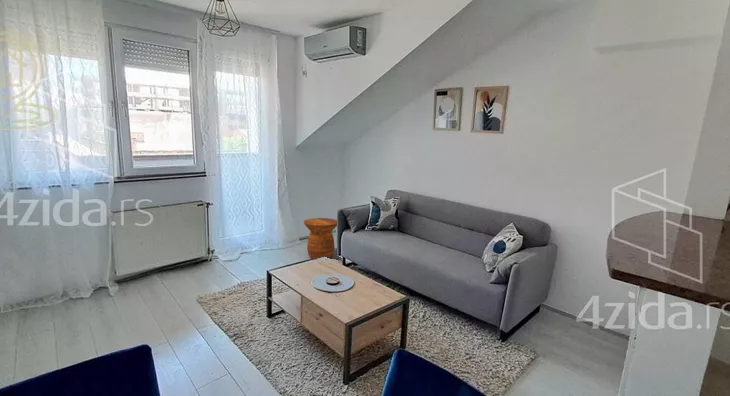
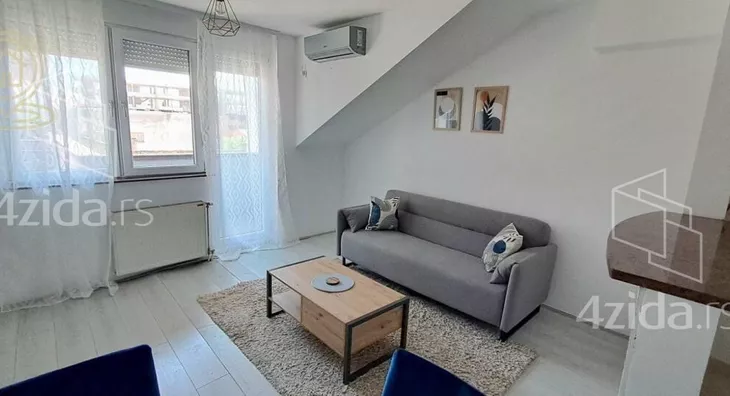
- side table [303,217,338,260]
